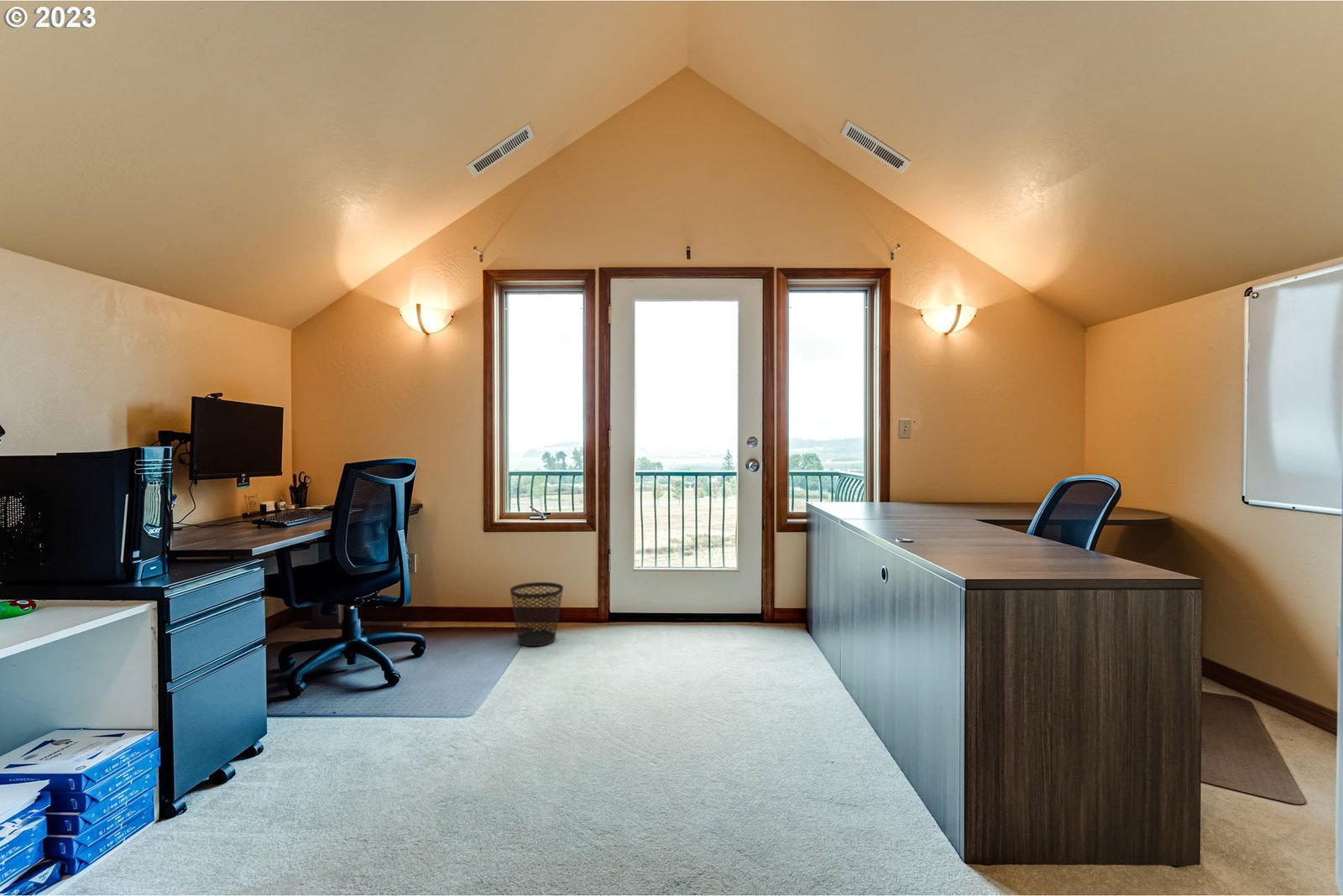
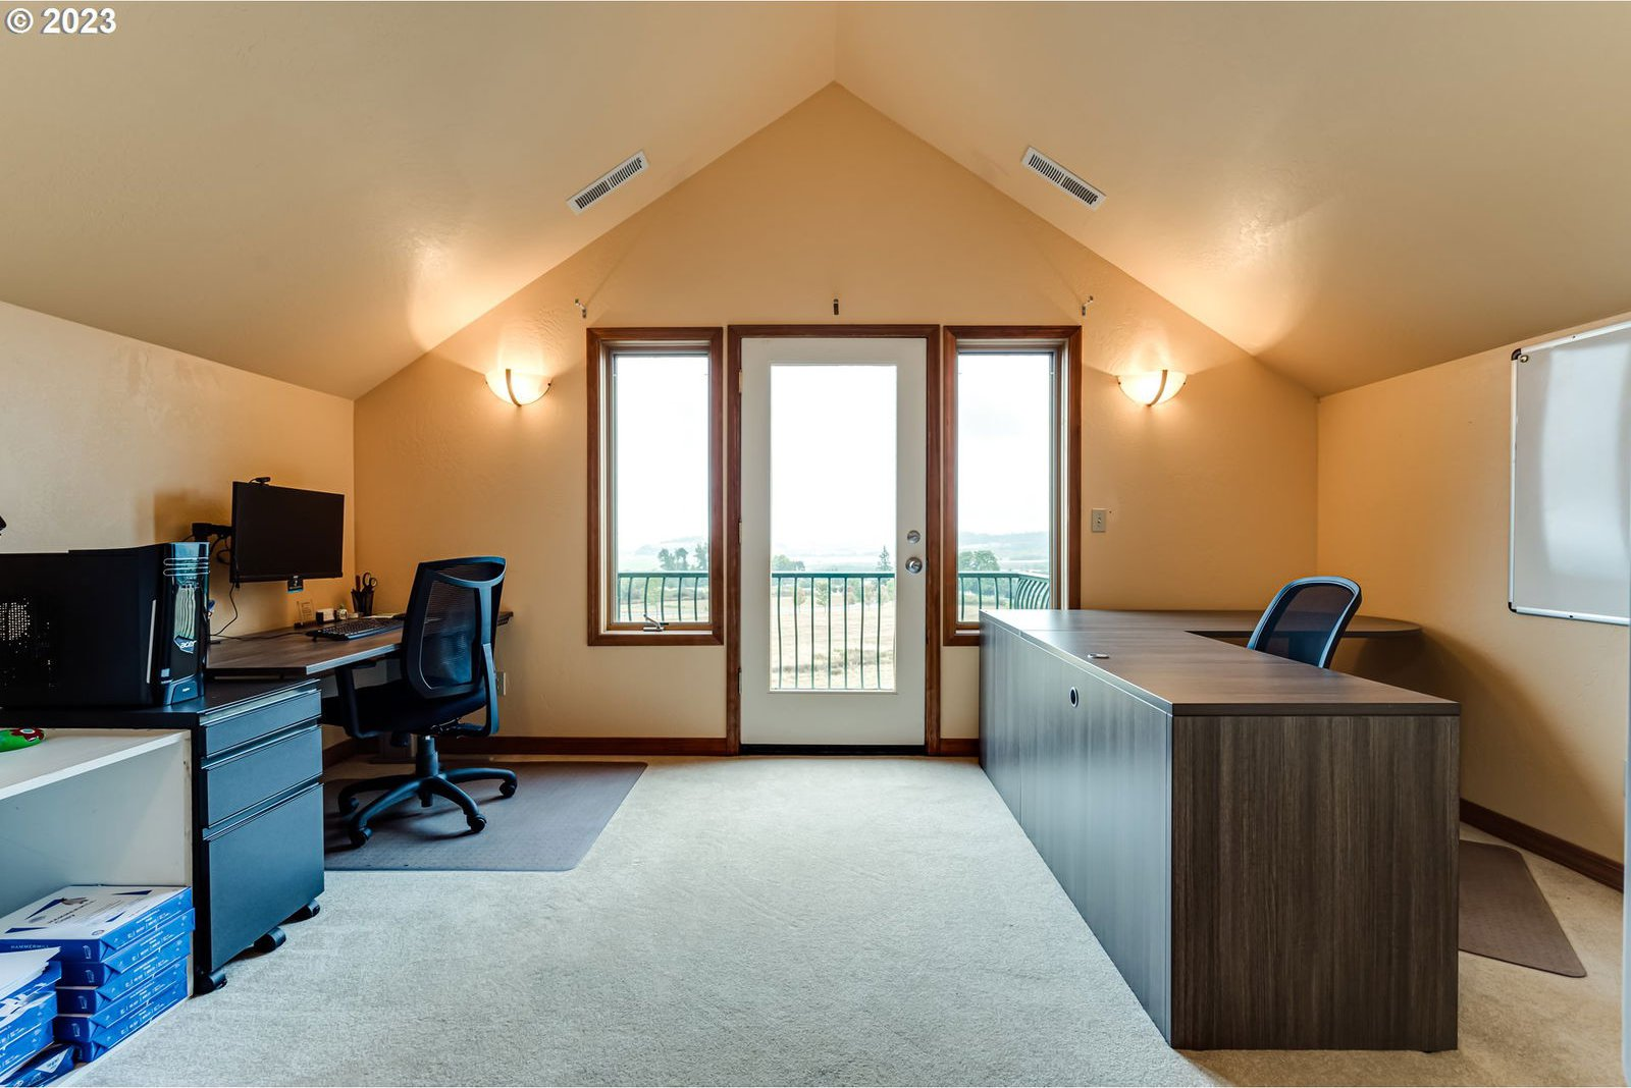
- wastebasket [510,581,564,647]
